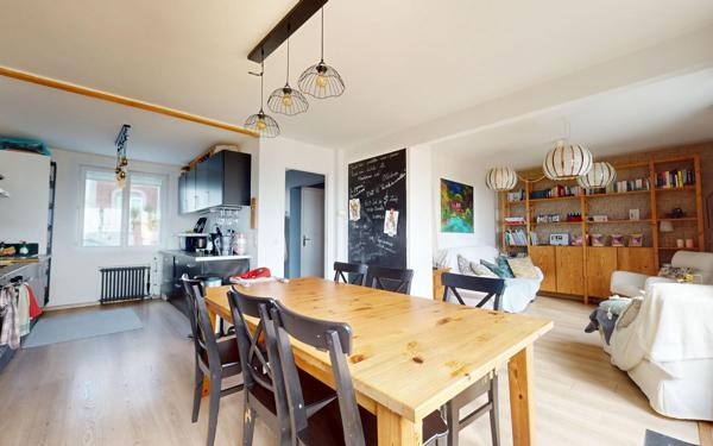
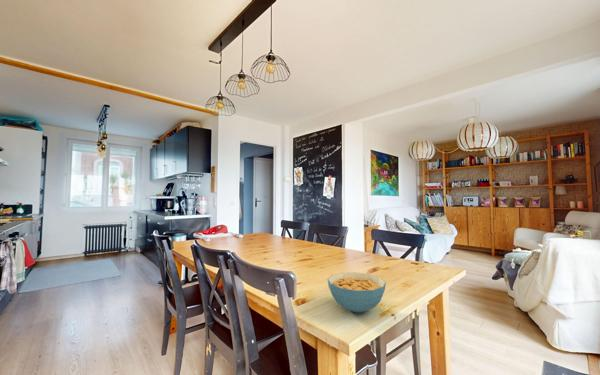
+ cereal bowl [327,271,387,314]
